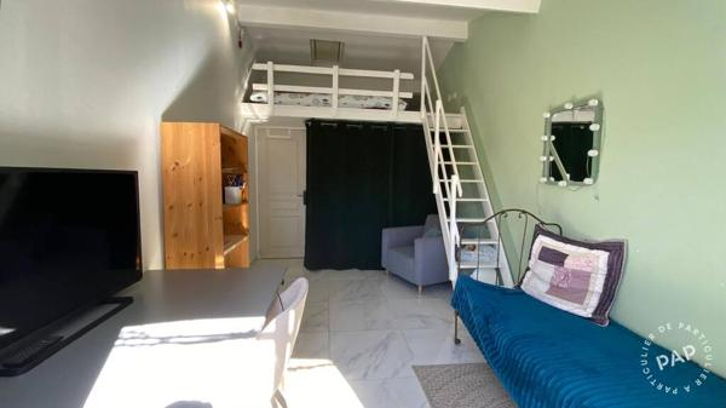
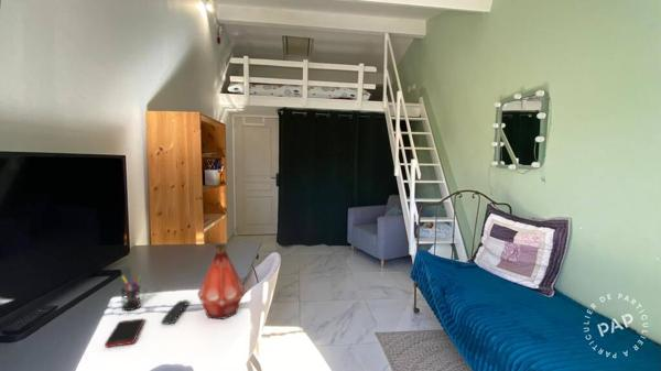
+ remote control [160,298,189,325]
+ bottle [196,243,247,320]
+ pen holder [120,274,142,312]
+ cell phone [104,317,145,348]
